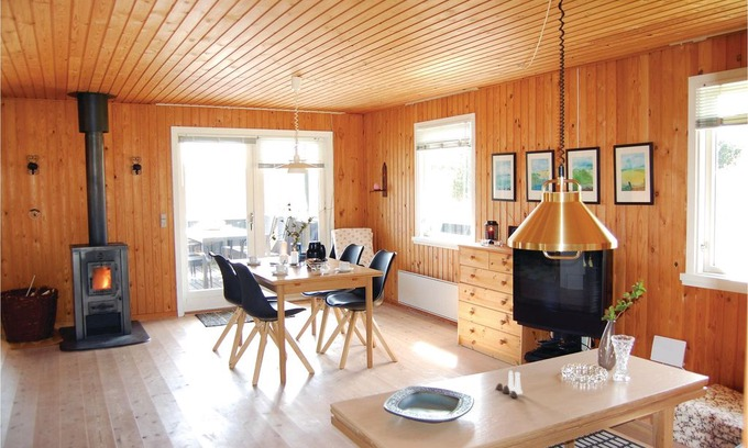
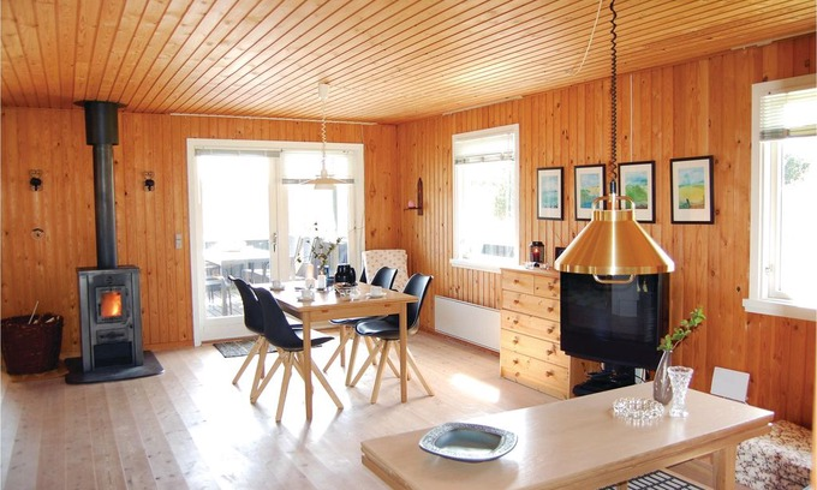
- salt and pepper shaker set [495,369,524,399]
